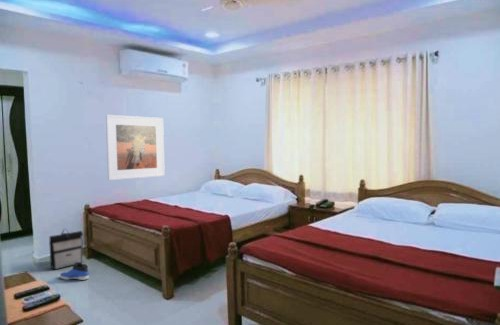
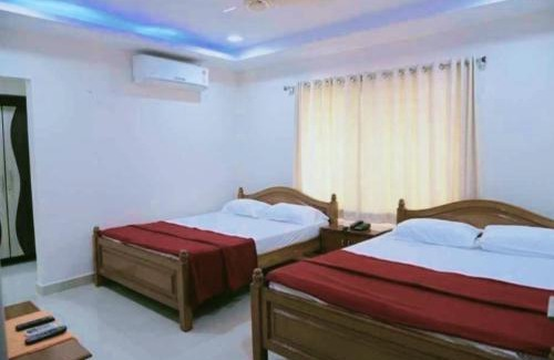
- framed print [105,114,166,181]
- sneaker [59,262,90,281]
- backpack [48,228,84,271]
